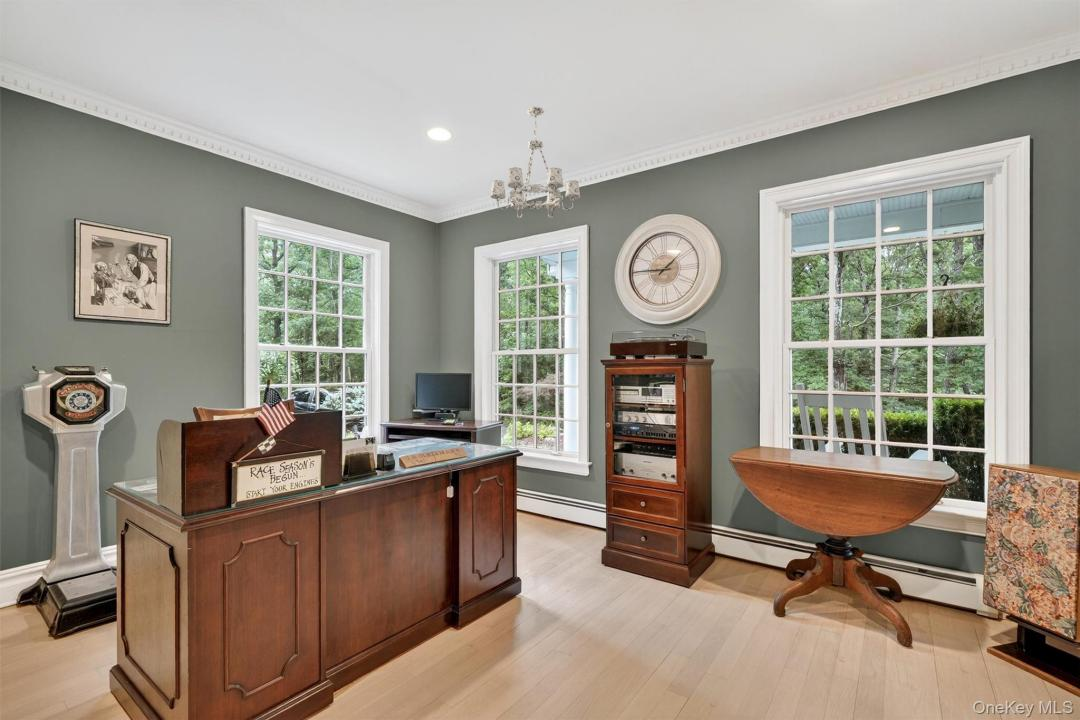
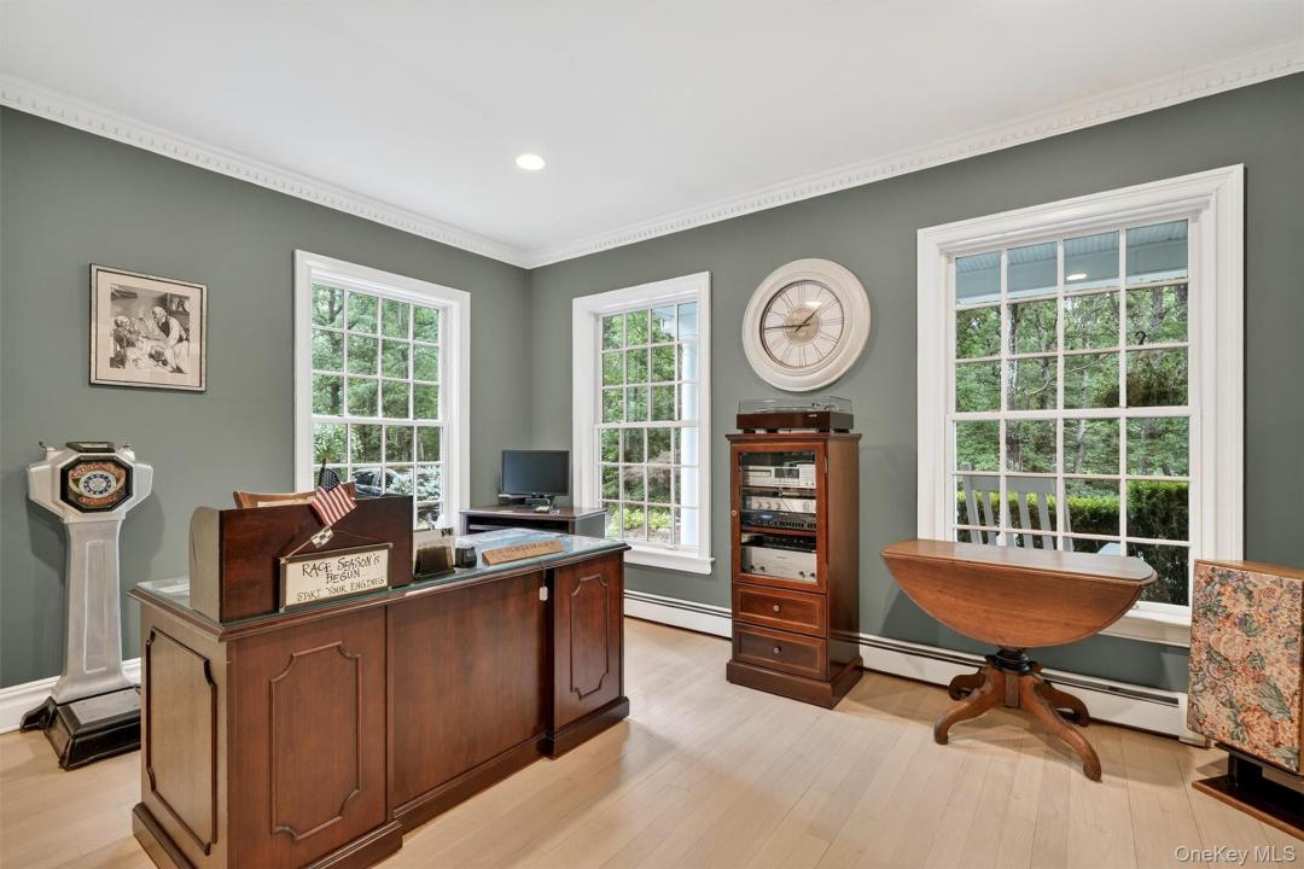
- chandelier [490,106,581,219]
